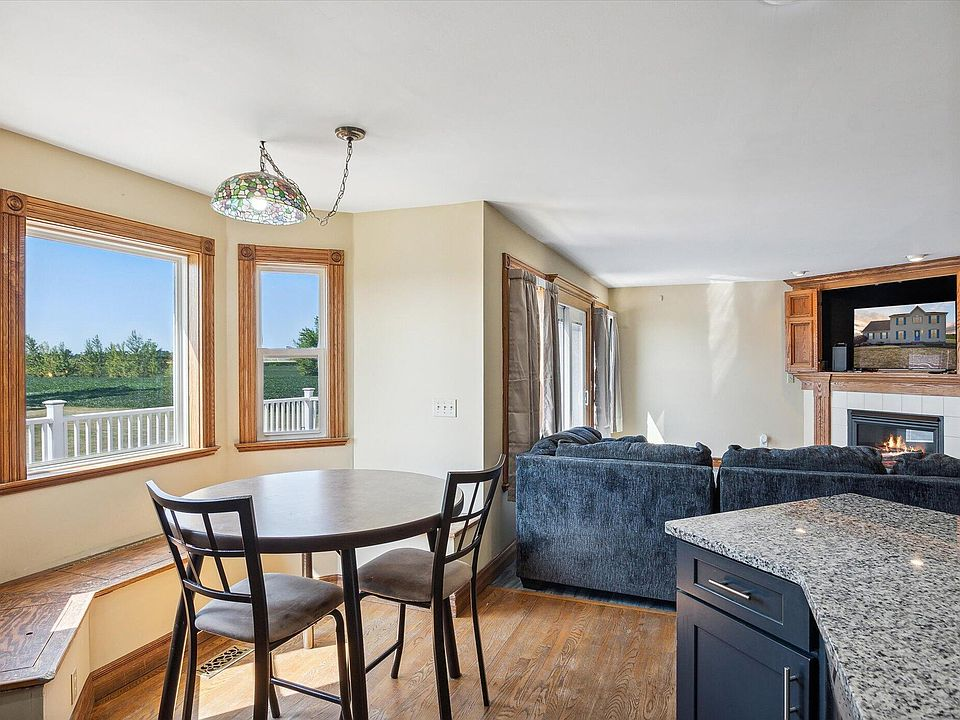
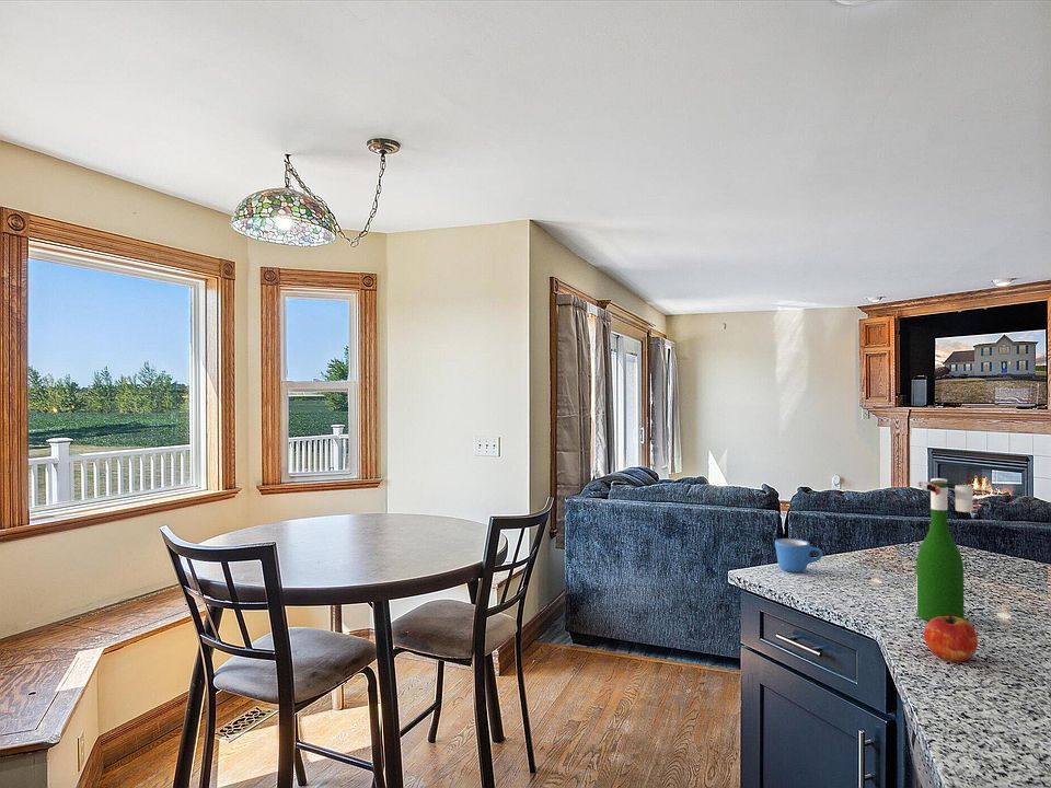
+ mug [774,537,823,573]
+ wine bottle [915,477,974,622]
+ apple [923,613,979,663]
